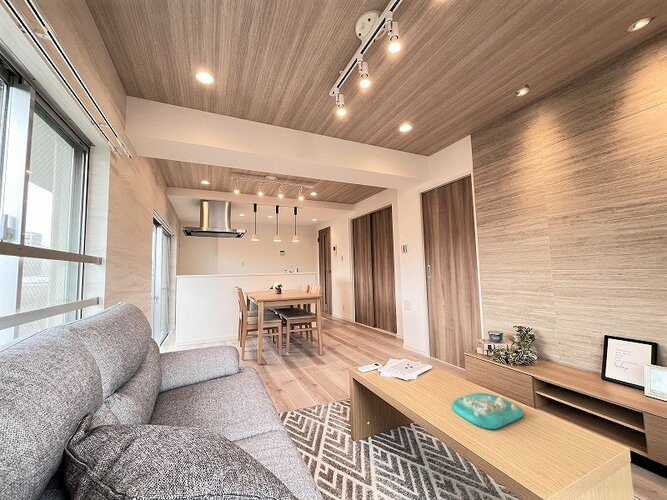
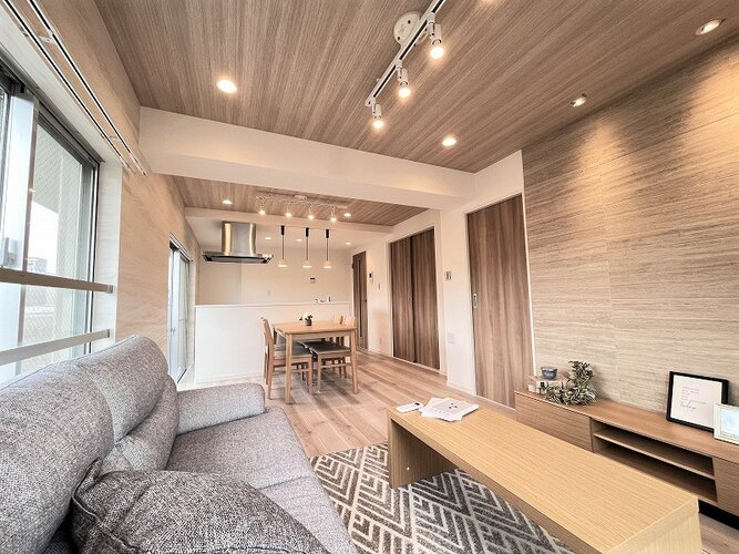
- decorative tray [451,381,524,430]
